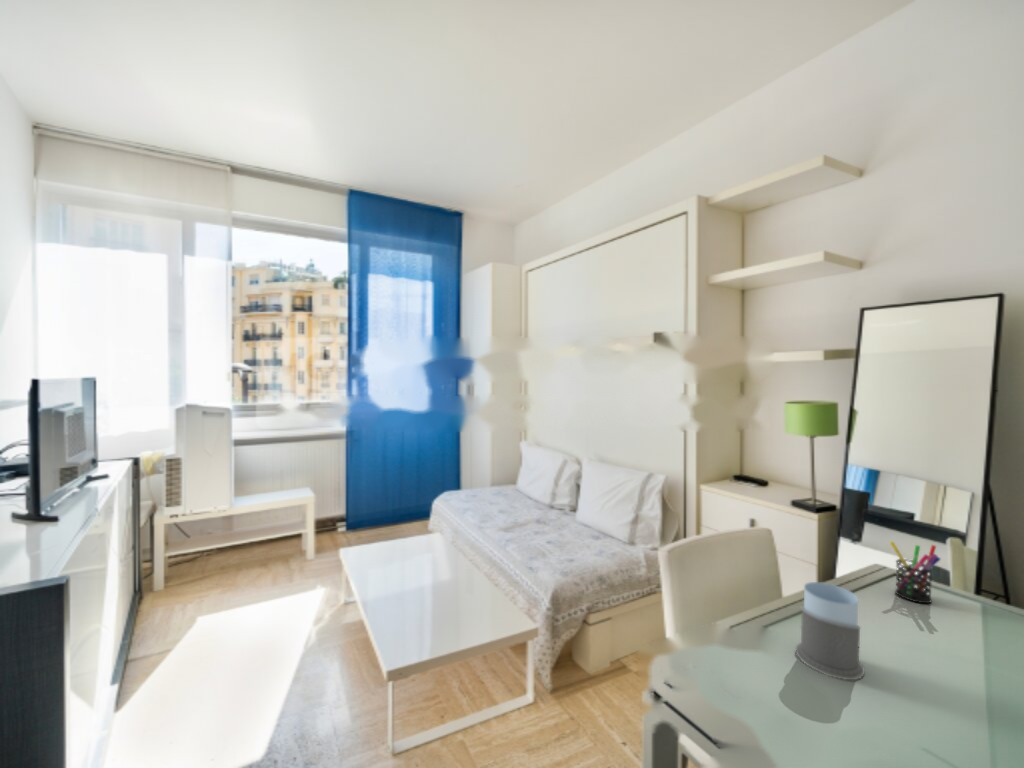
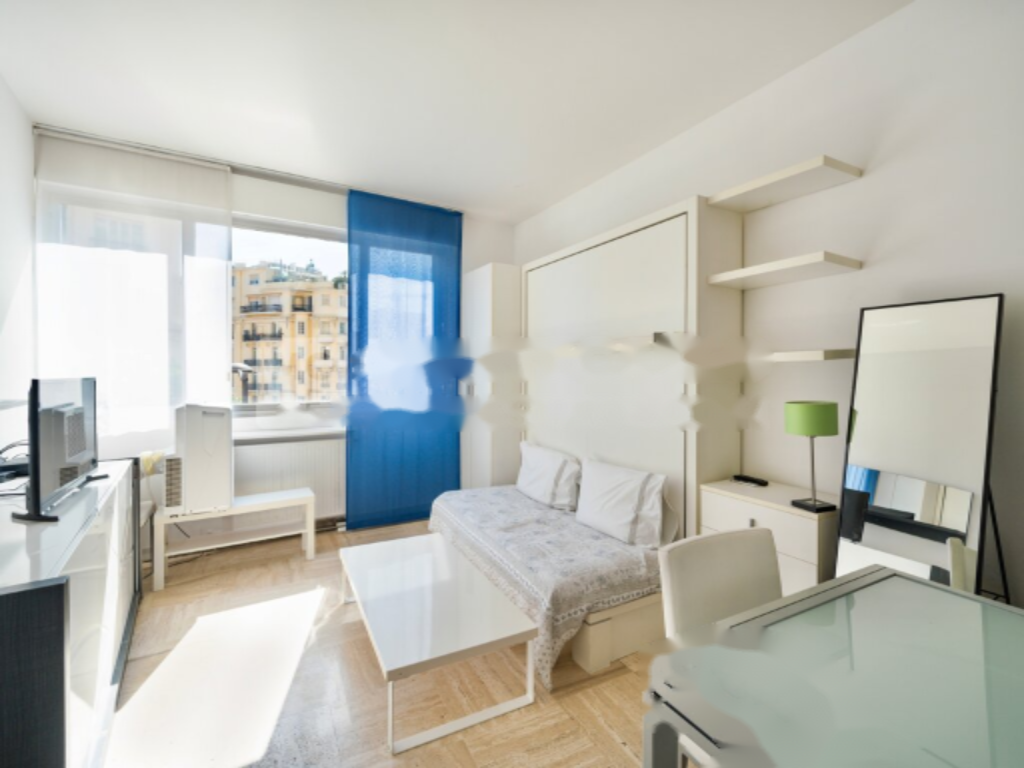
- pen holder [889,540,942,604]
- mug [795,581,866,681]
